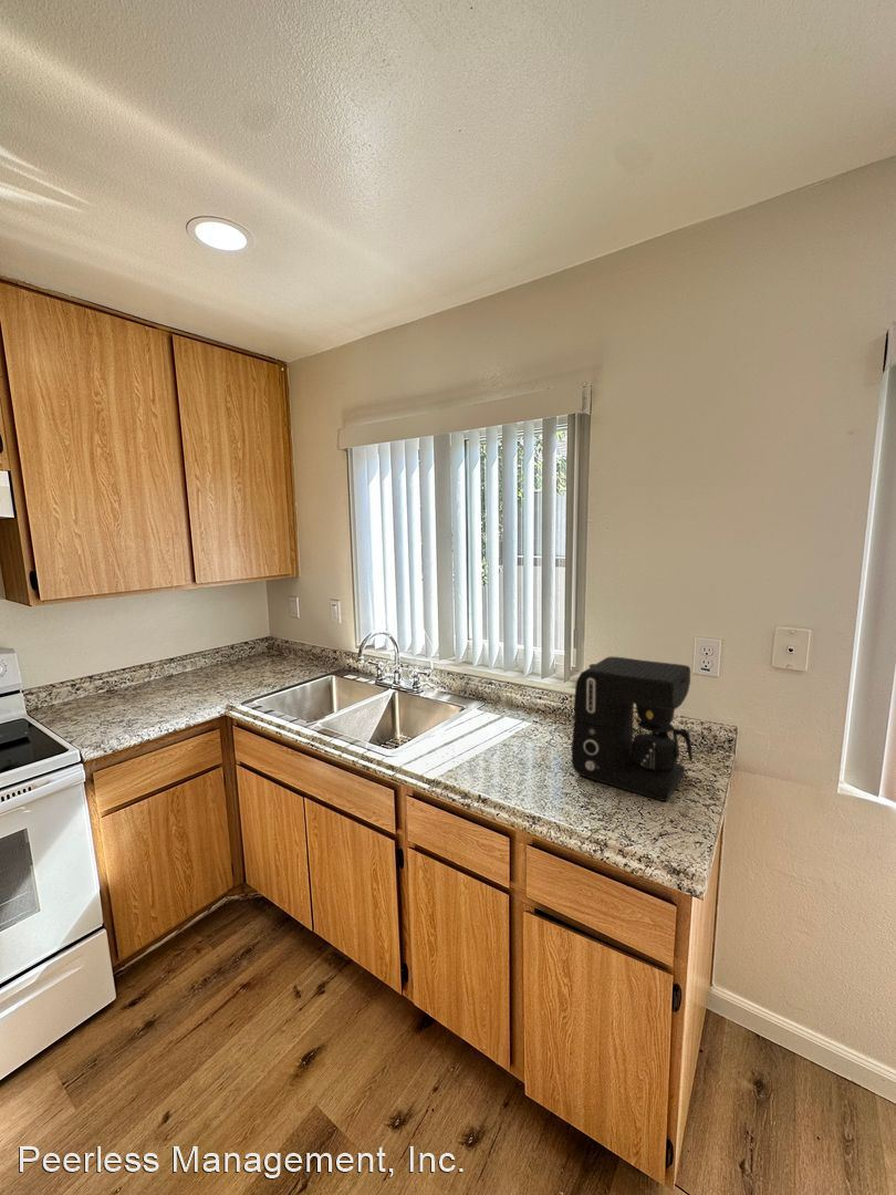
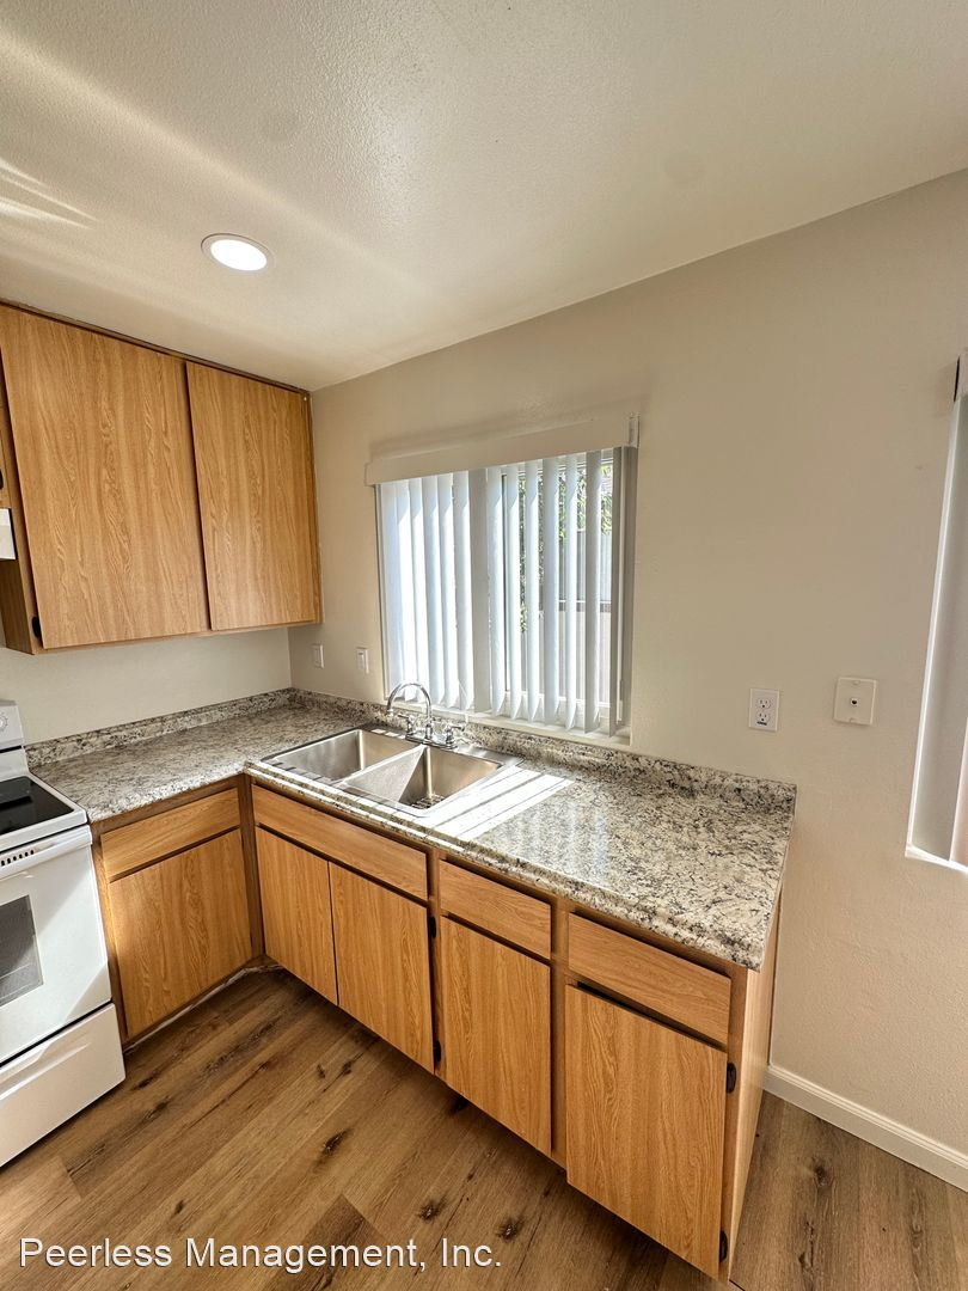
- coffee maker [571,656,694,802]
